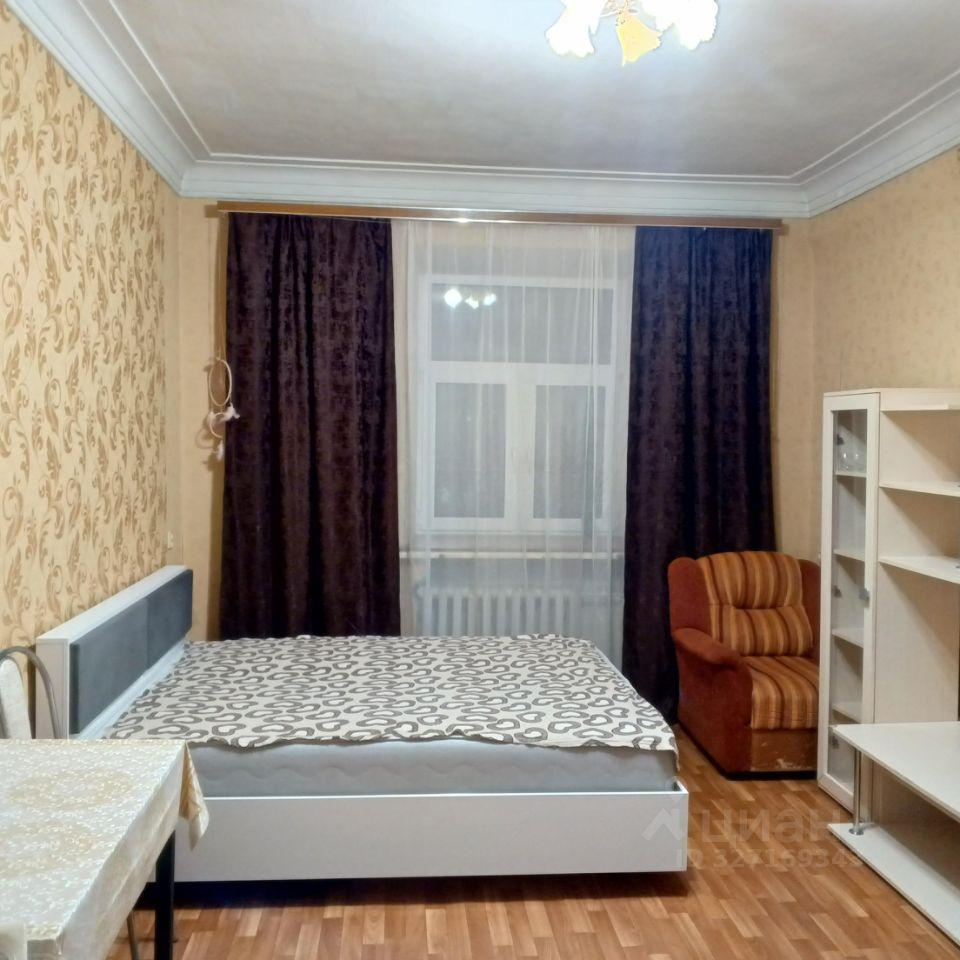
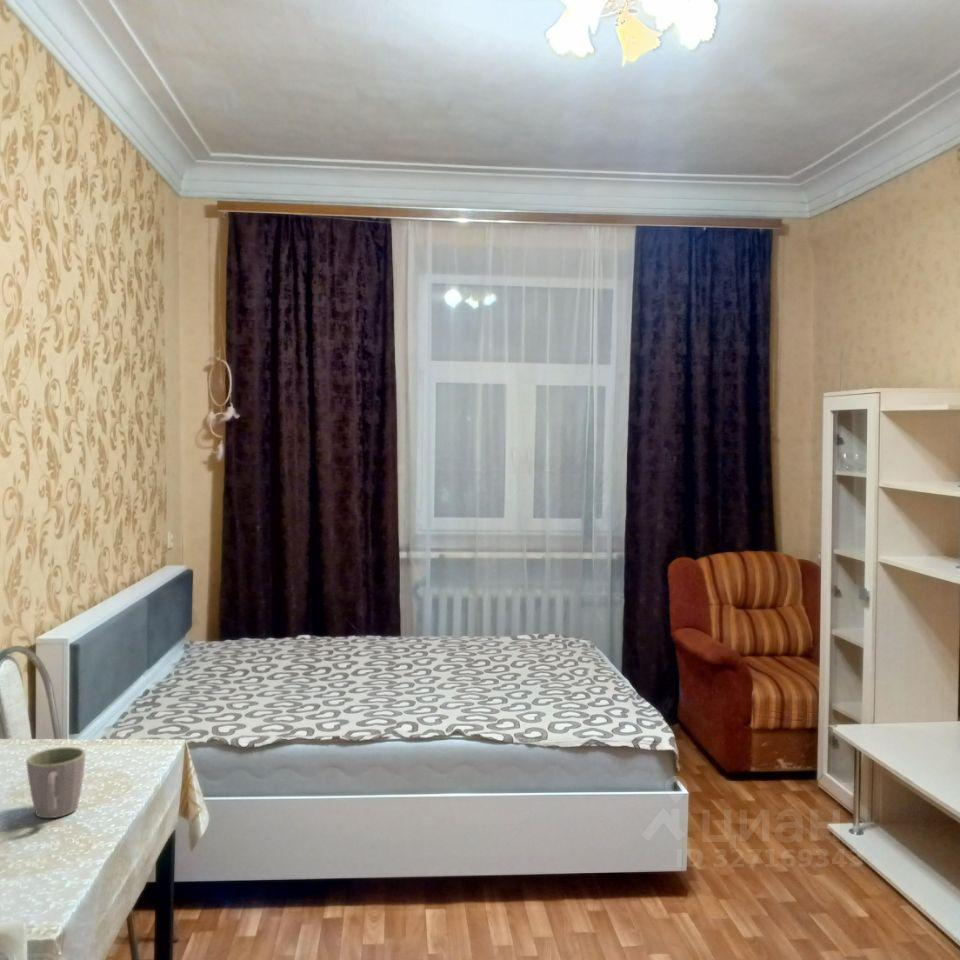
+ mug [25,746,86,819]
